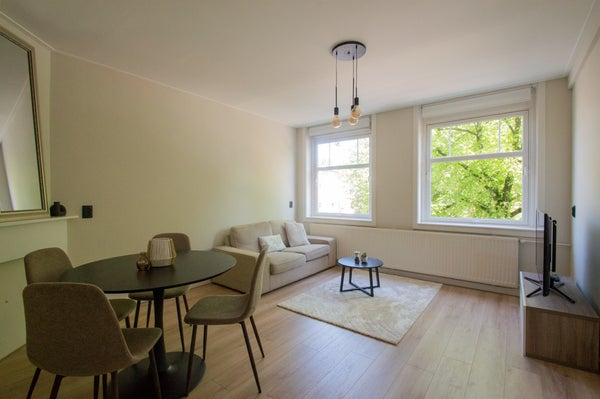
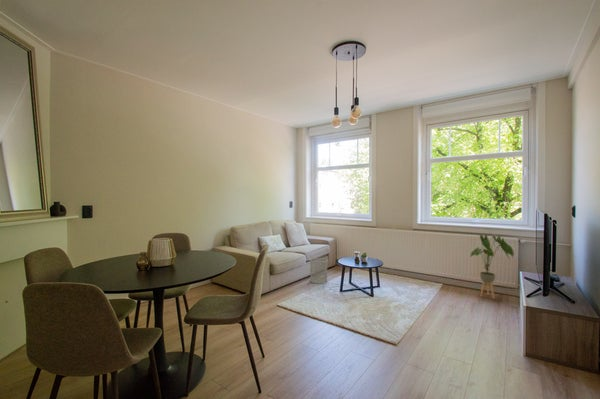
+ wastebasket [309,257,329,285]
+ house plant [469,234,515,300]
